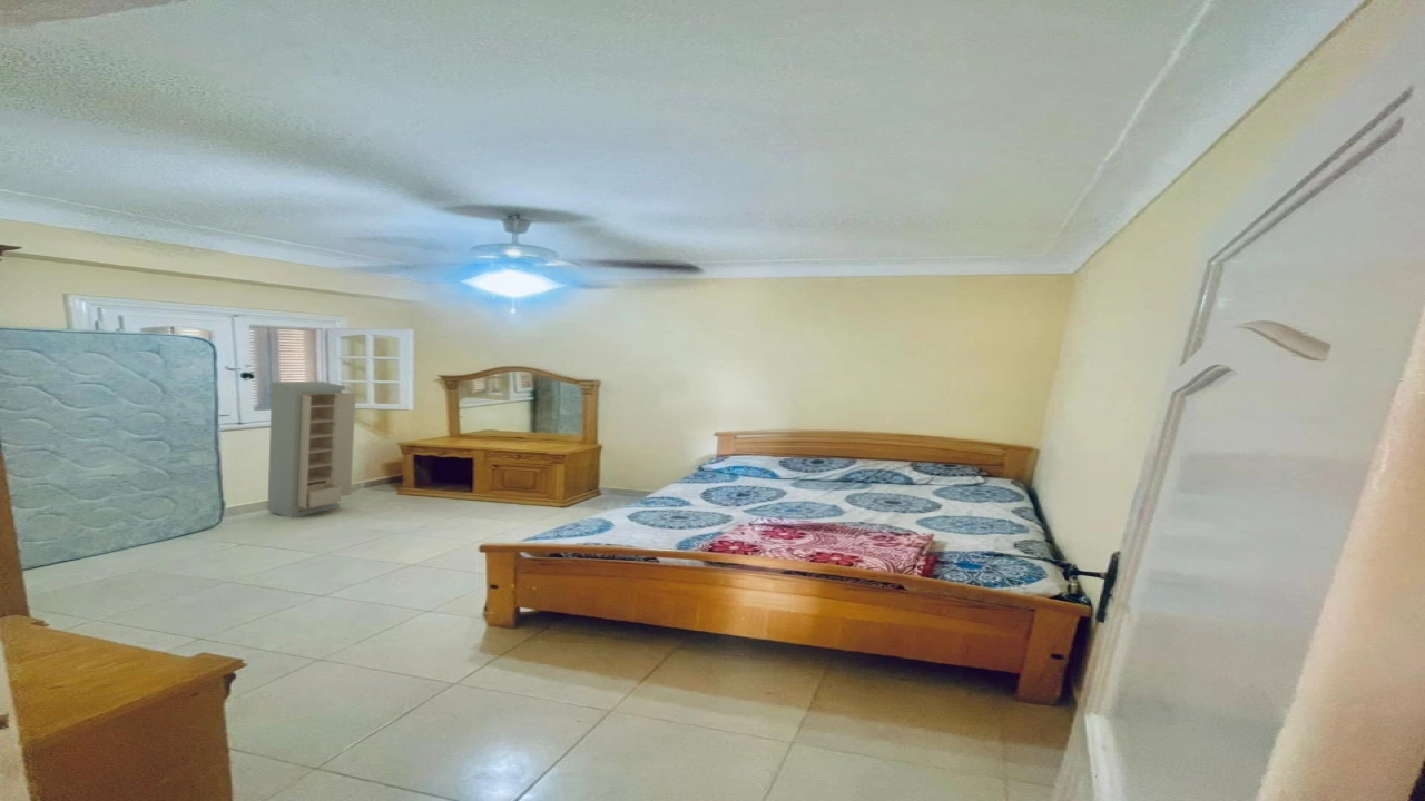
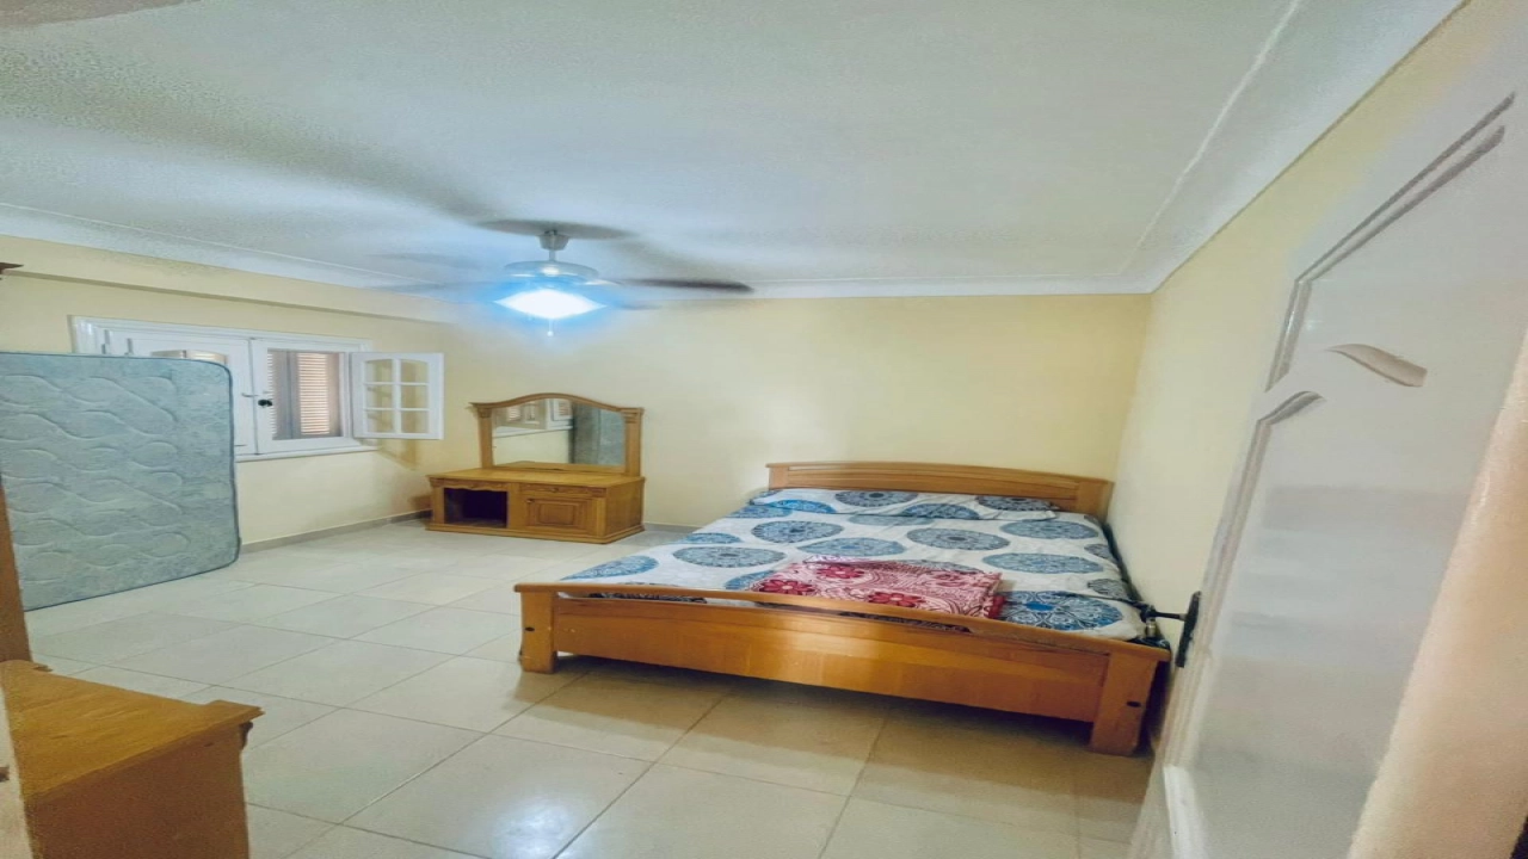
- storage cabinet [266,380,357,520]
